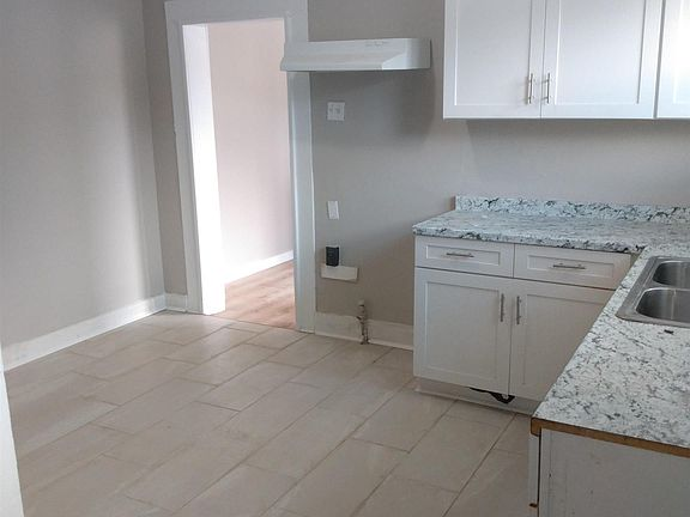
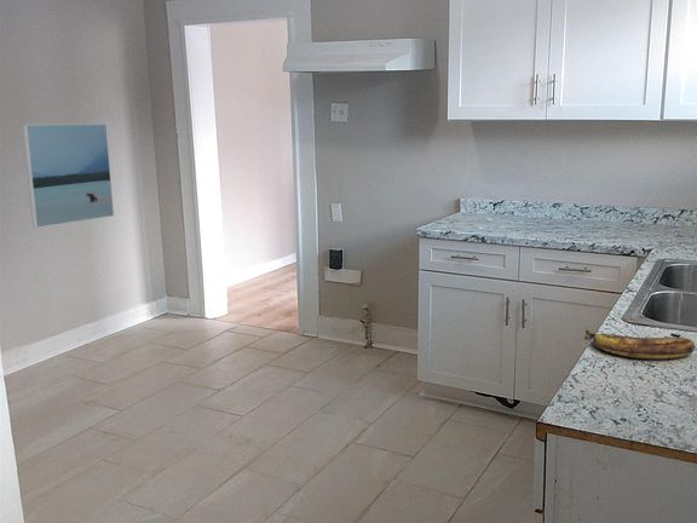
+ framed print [22,122,115,229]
+ banana [583,327,696,360]
